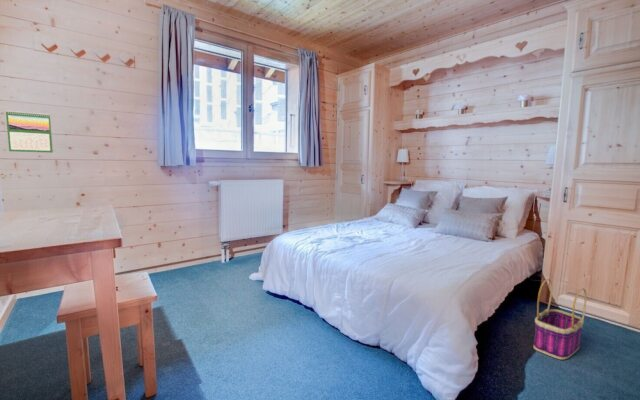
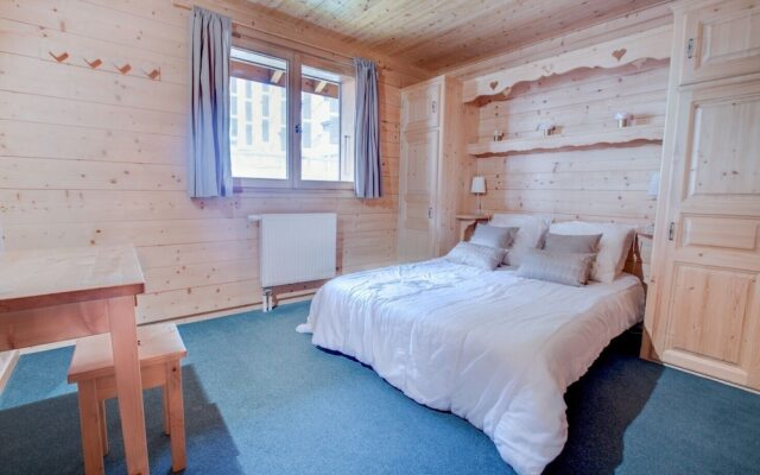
- basket [532,278,588,361]
- calendar [5,110,54,154]
